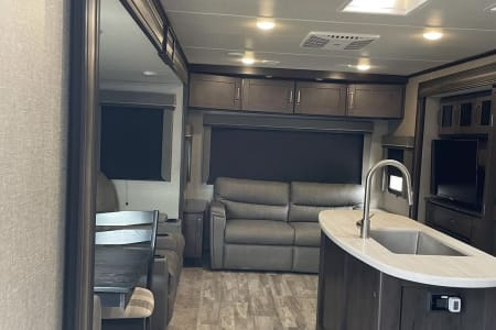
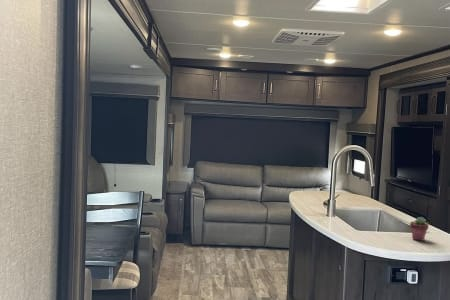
+ potted succulent [409,216,430,242]
